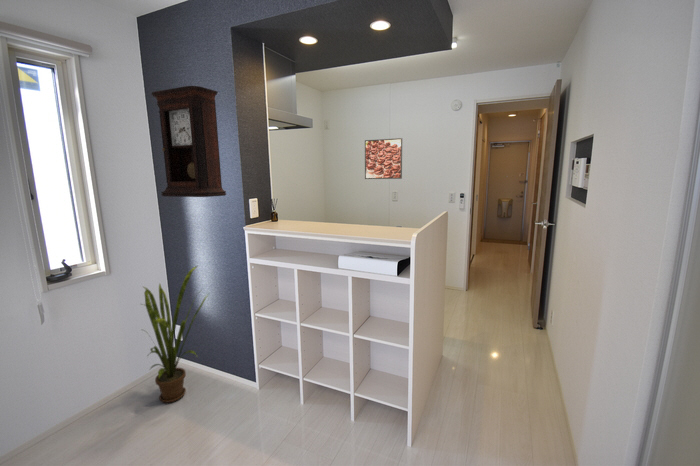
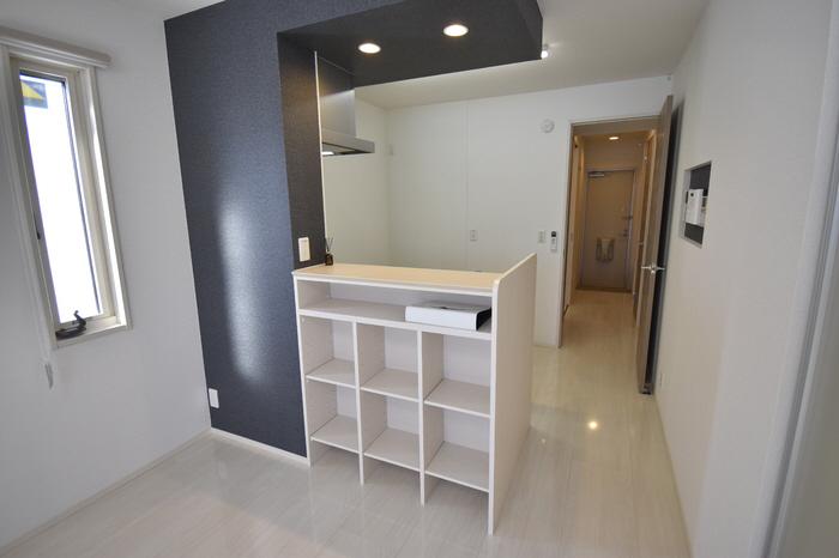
- pendulum clock [151,85,227,198]
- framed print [364,137,403,180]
- house plant [141,265,210,404]
